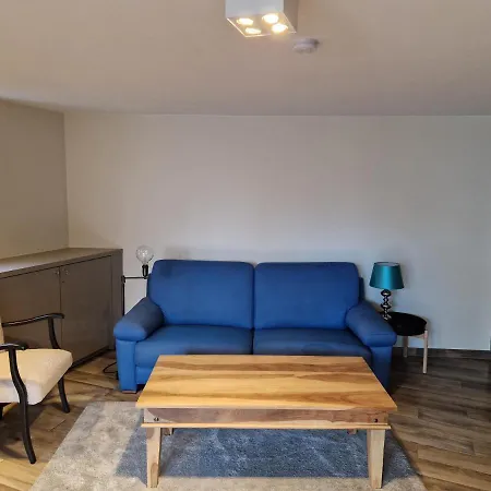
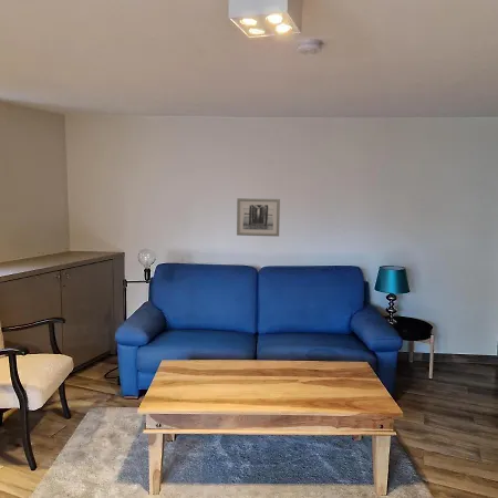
+ wall art [236,197,281,237]
